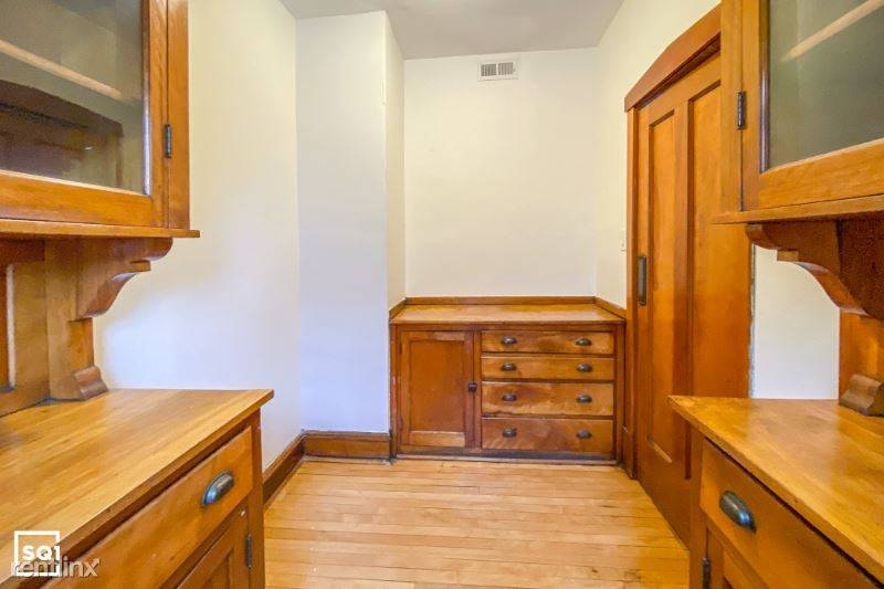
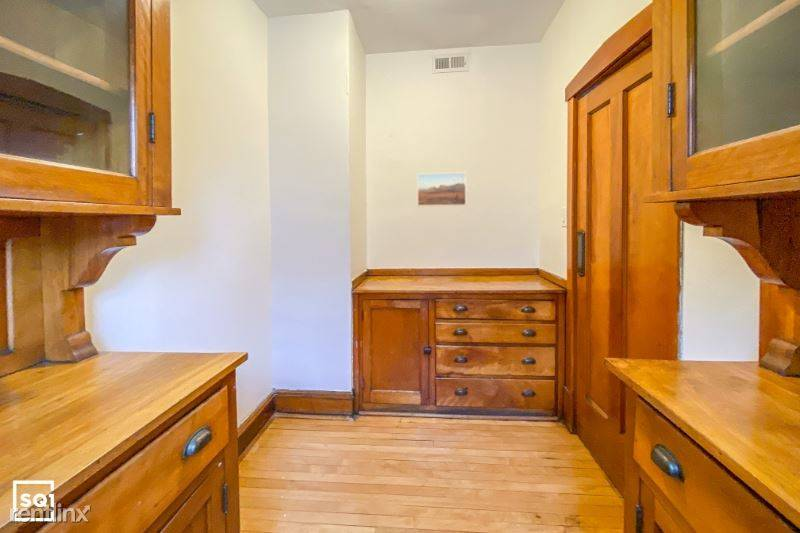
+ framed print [416,172,467,207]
